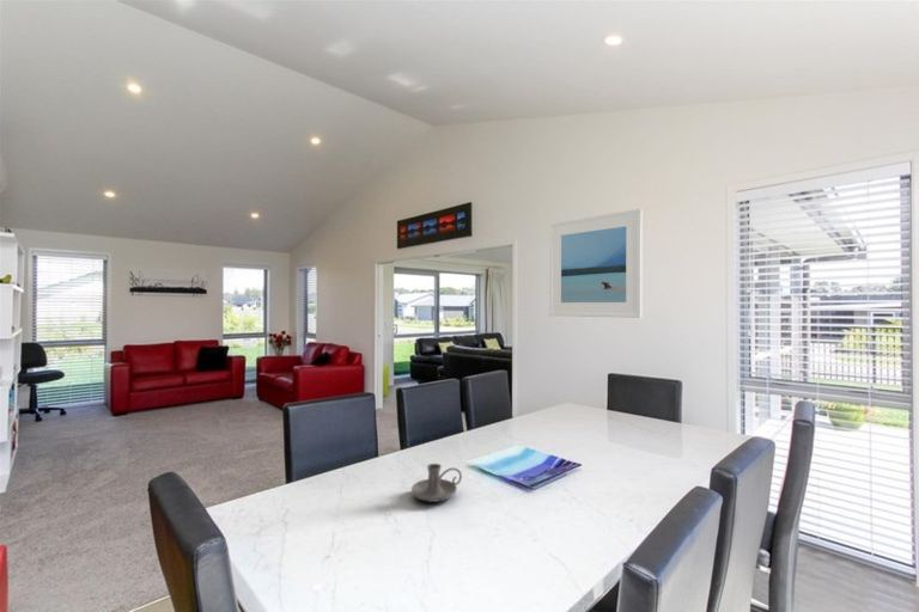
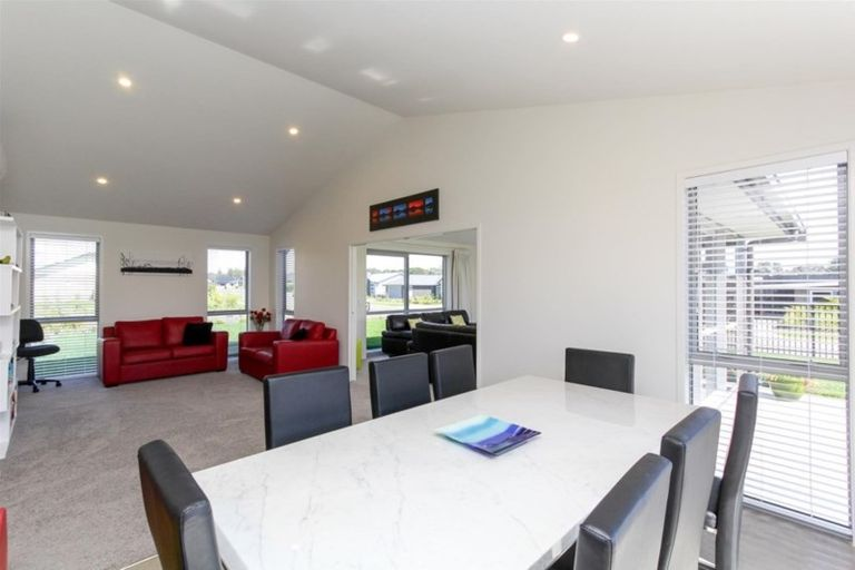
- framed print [548,208,644,319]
- candle holder [410,463,463,503]
